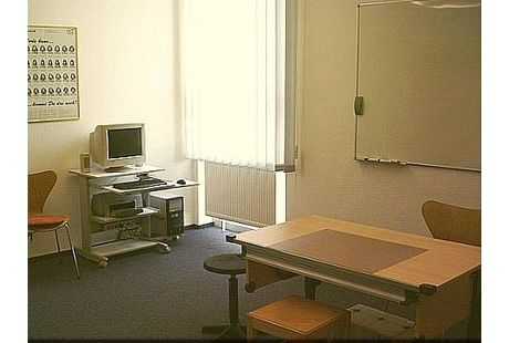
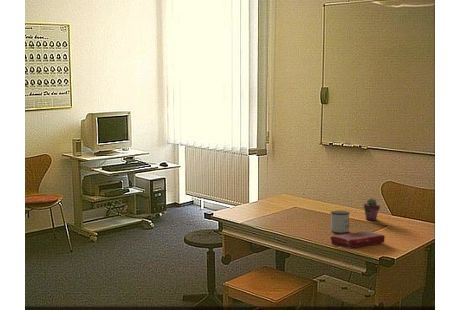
+ potted succulent [363,197,381,221]
+ book [329,230,386,249]
+ mug [330,210,351,234]
